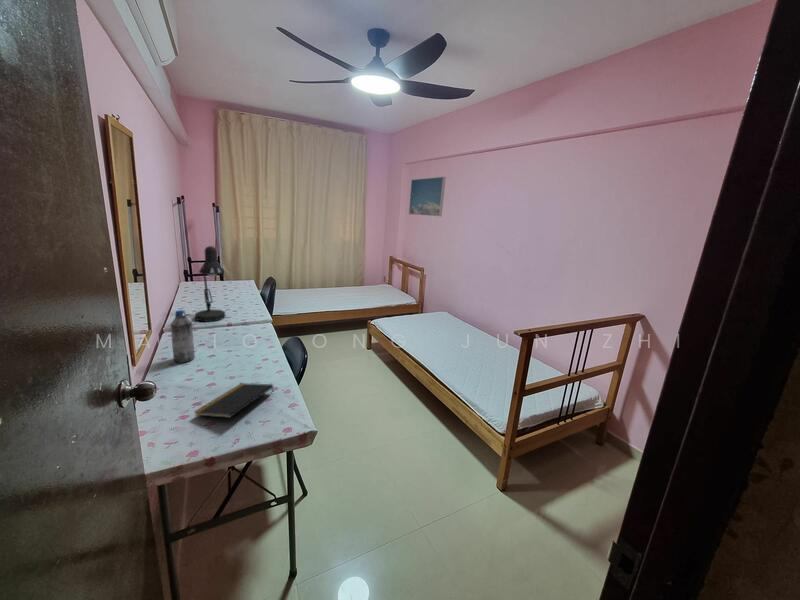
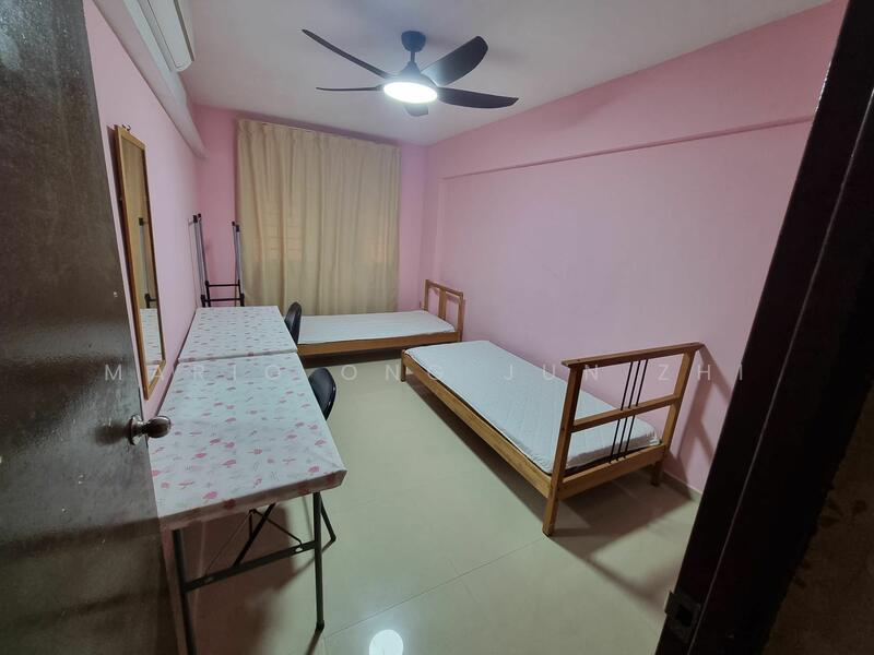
- desk lamp [194,245,226,323]
- notepad [193,382,274,419]
- water bottle [170,309,196,364]
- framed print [408,176,447,217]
